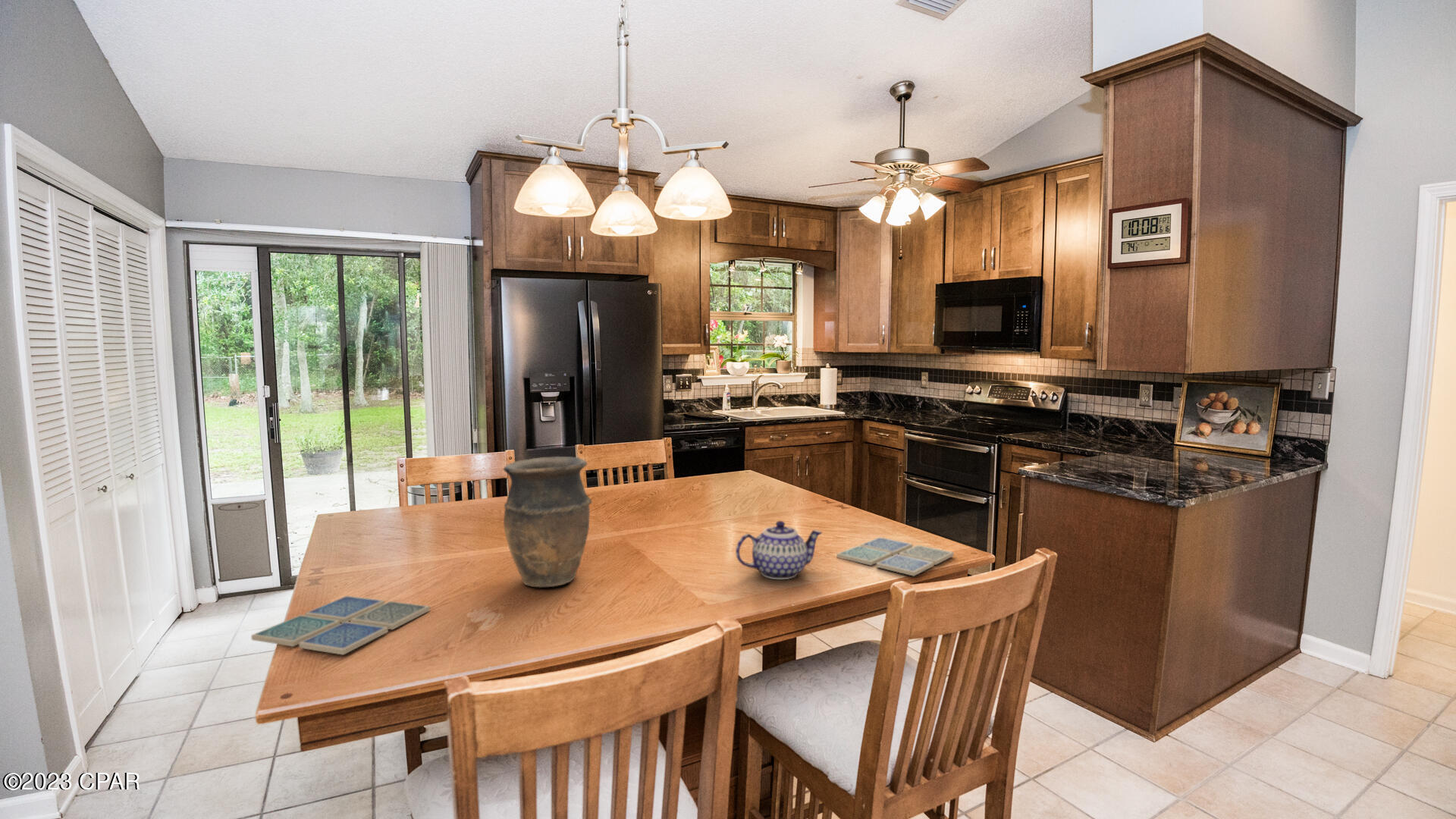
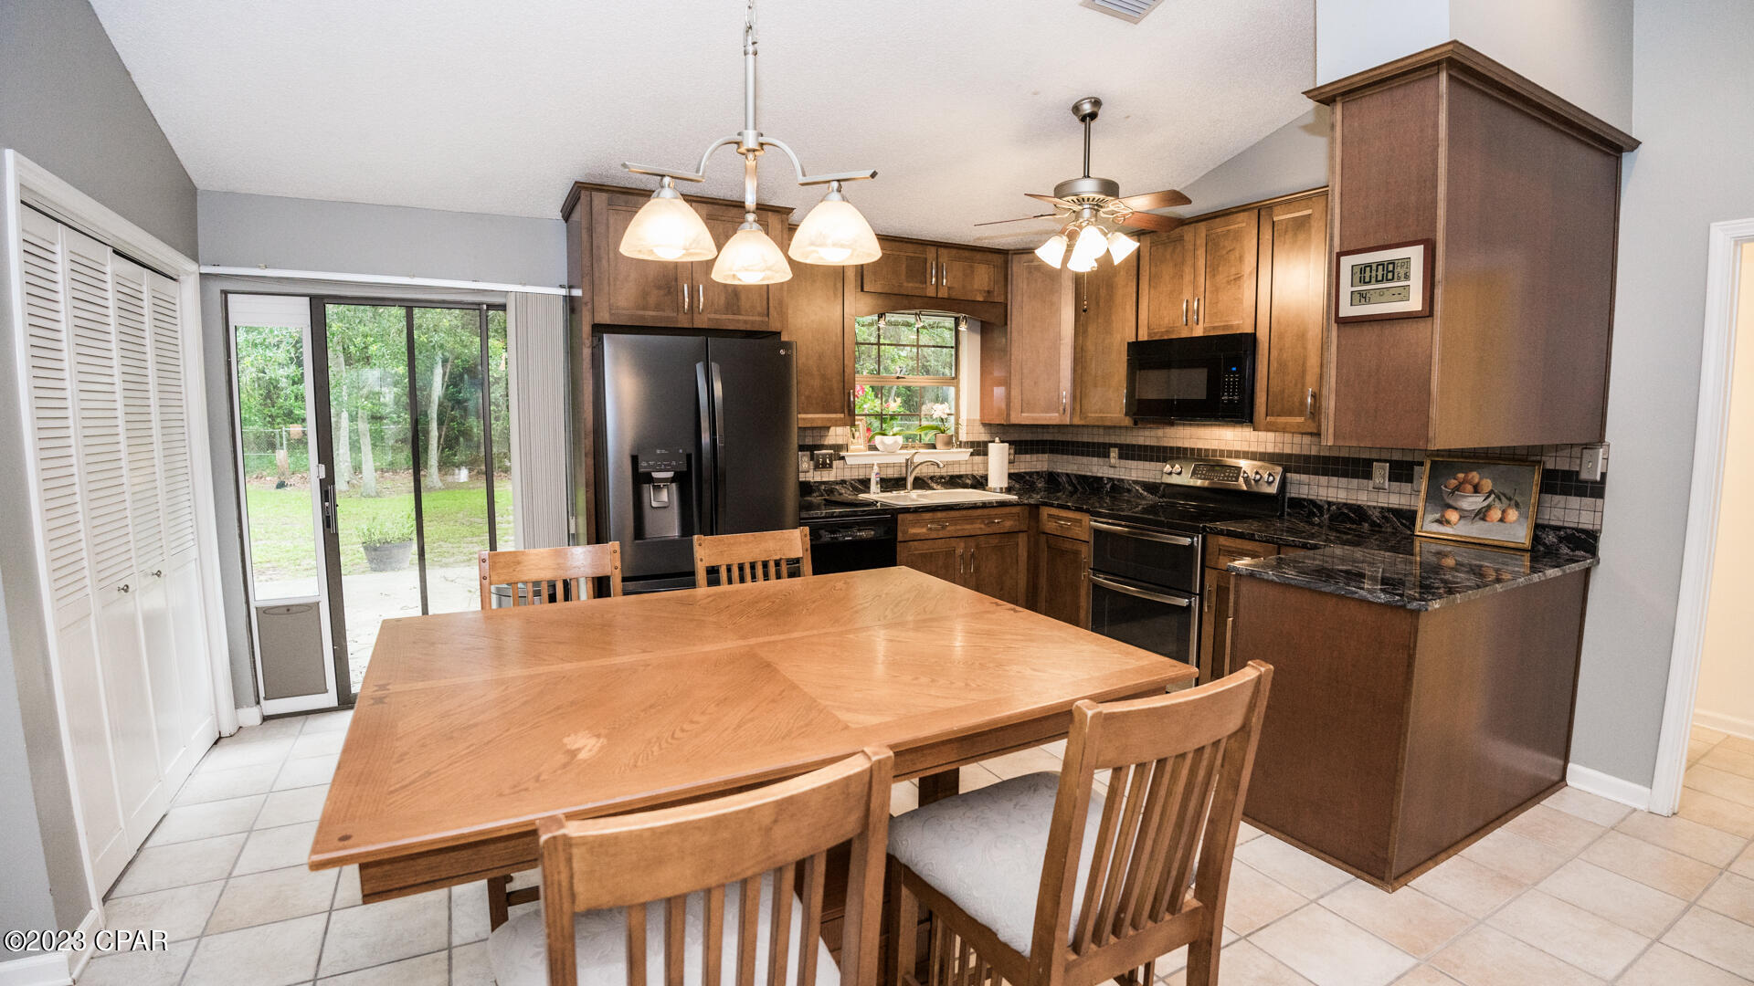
- drink coaster [836,536,955,577]
- vase [502,456,592,588]
- drink coaster [250,595,431,656]
- teapot [735,520,824,580]
